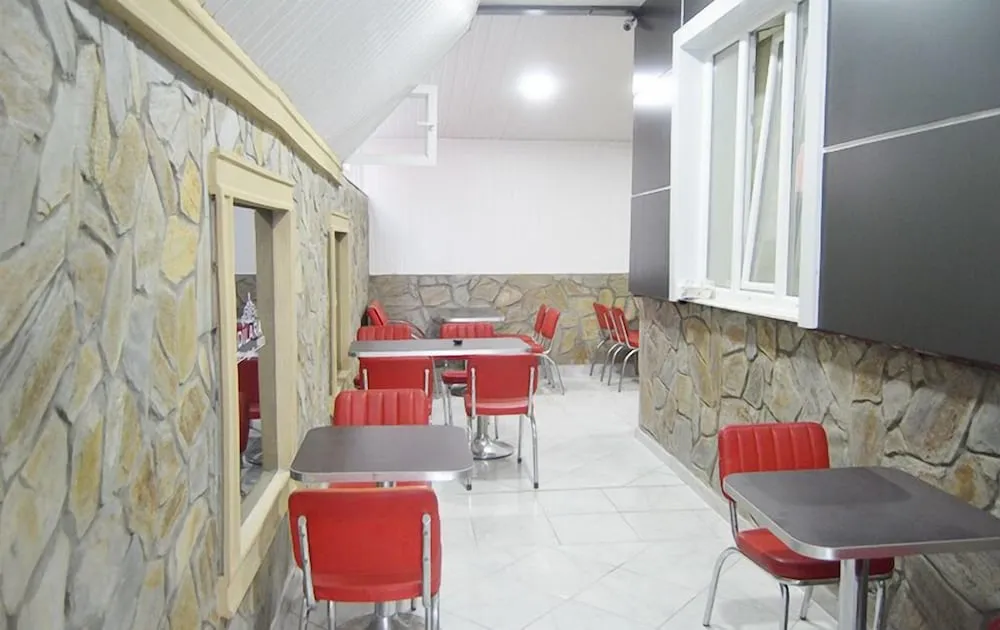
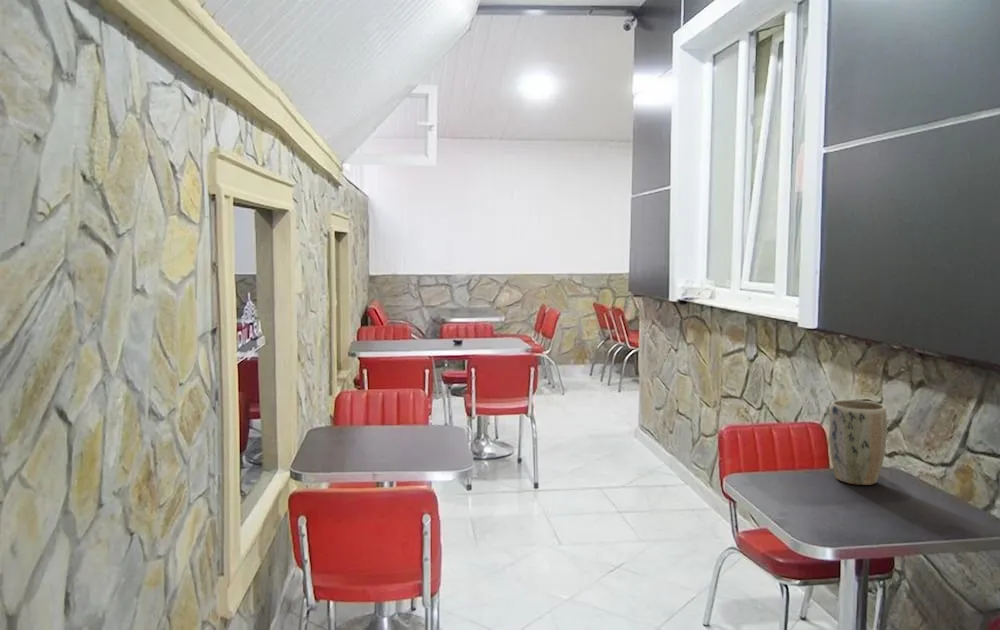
+ plant pot [828,399,888,486]
